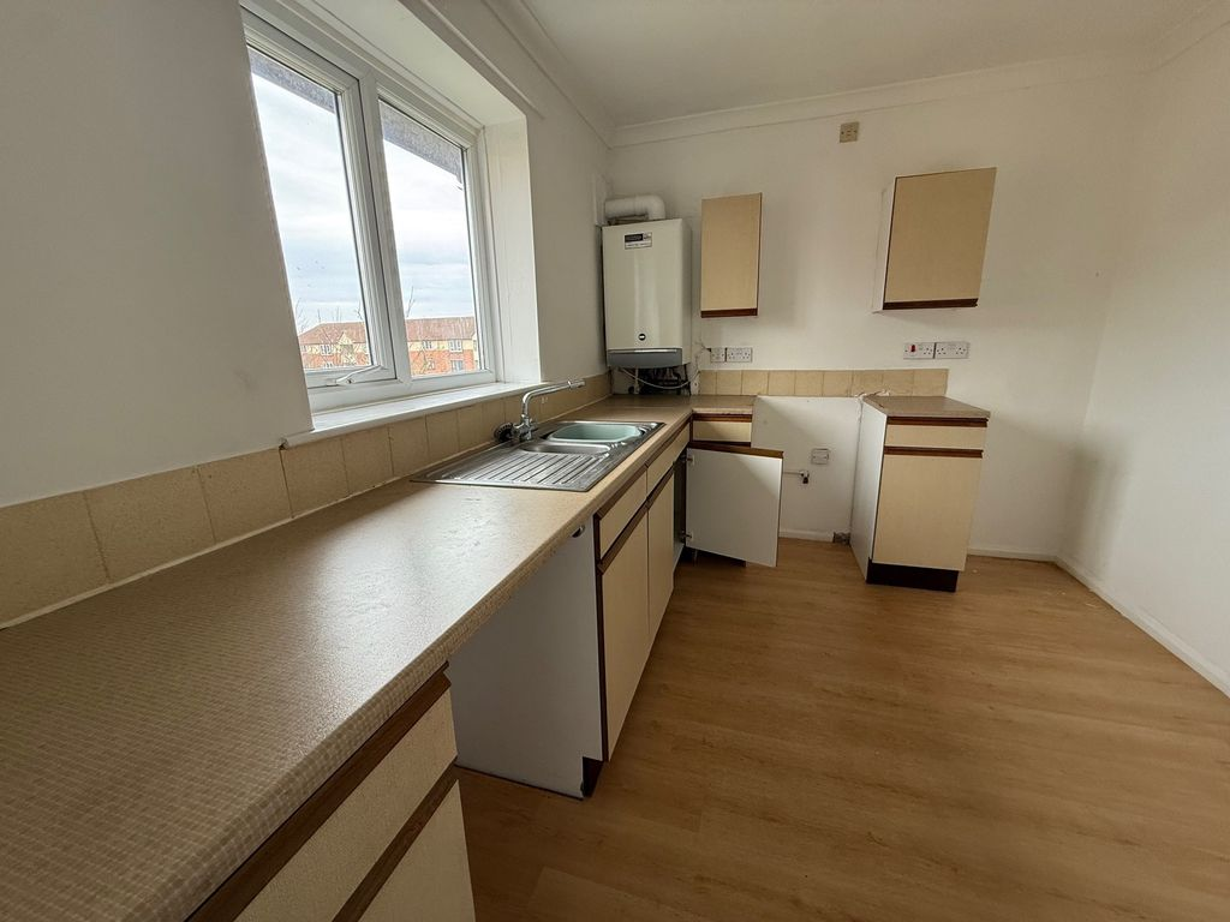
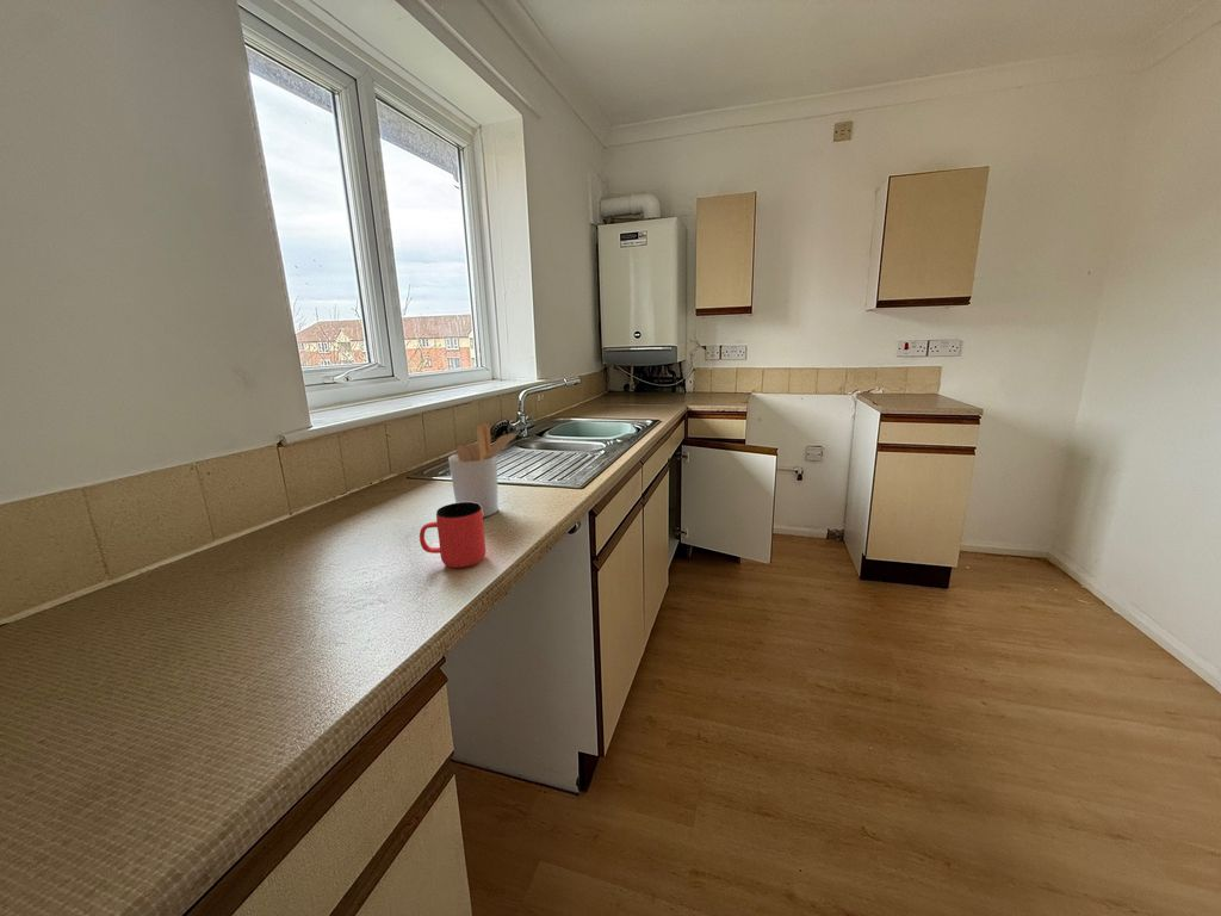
+ utensil holder [447,422,521,518]
+ cup [419,502,486,569]
